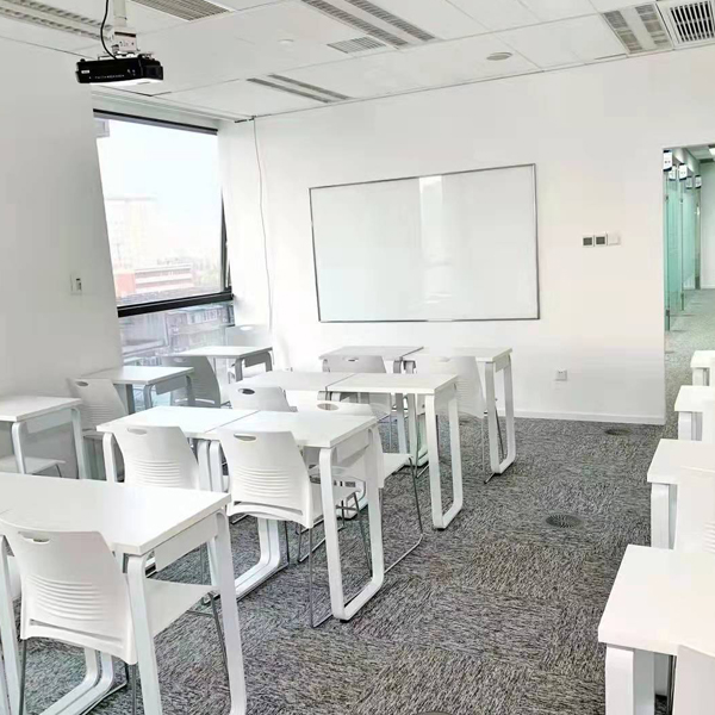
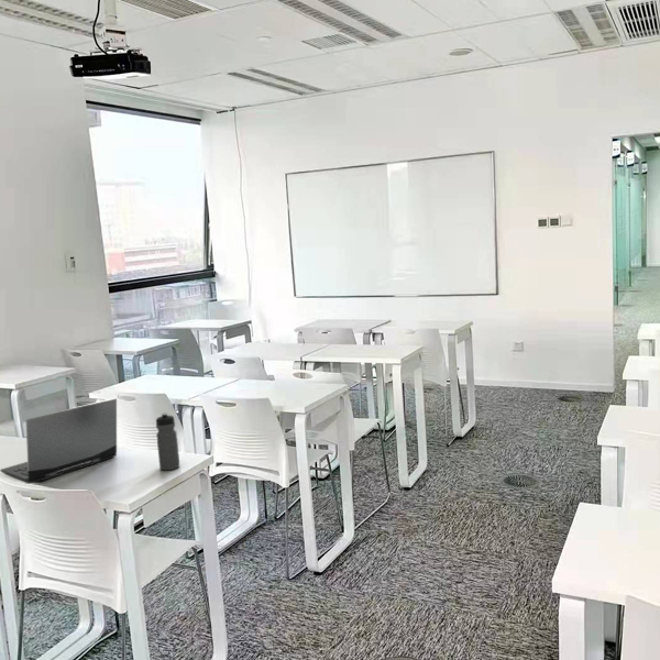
+ laptop computer [0,397,118,484]
+ water bottle [155,411,180,471]
